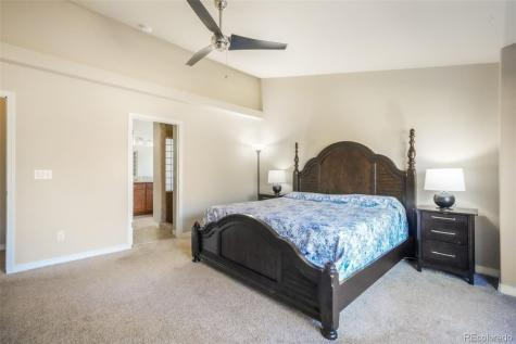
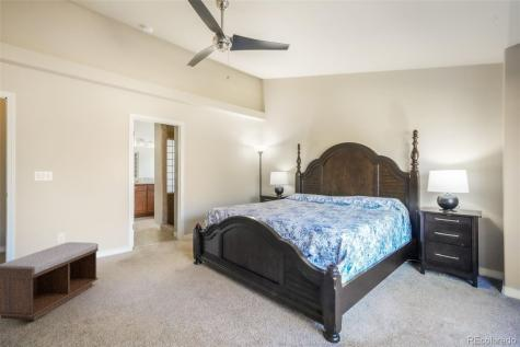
+ bench [0,241,100,322]
